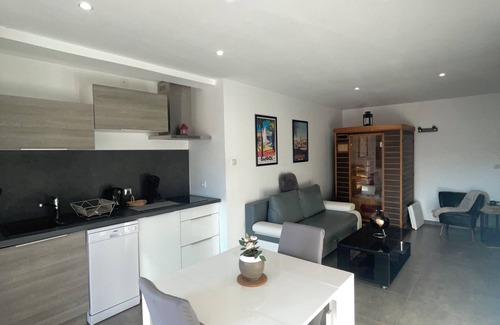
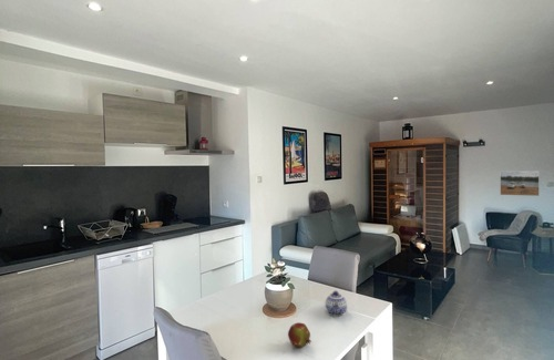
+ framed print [499,169,541,197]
+ fruit [287,321,311,349]
+ teapot [325,290,348,317]
